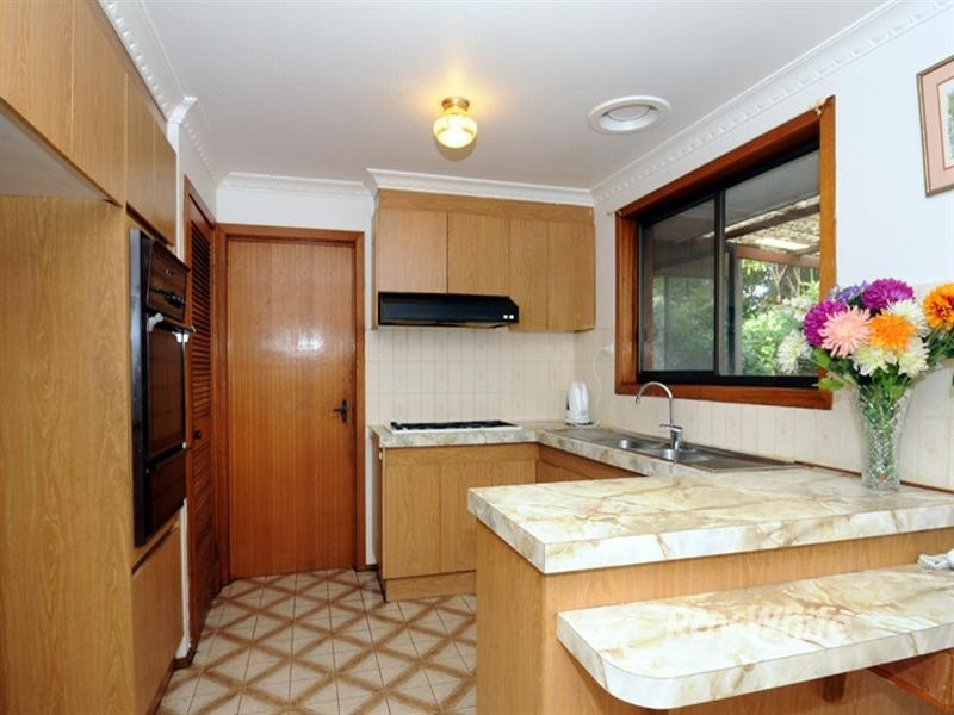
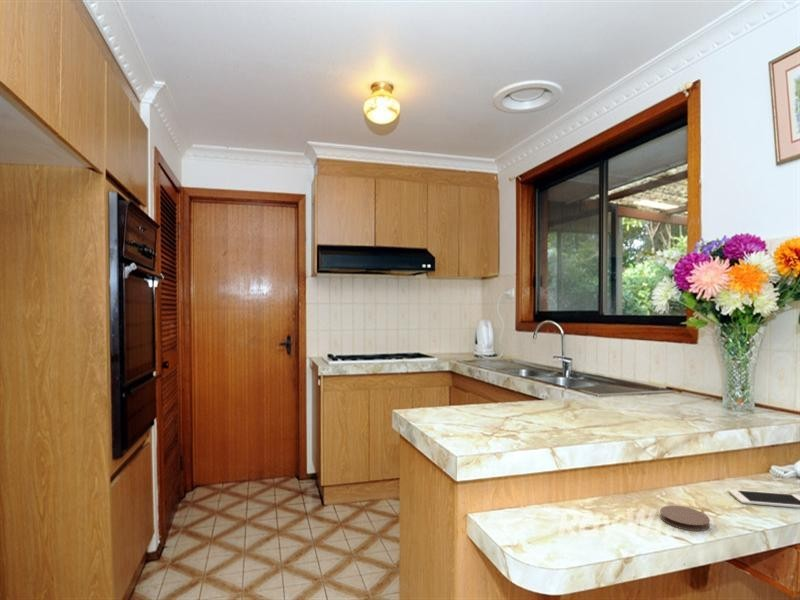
+ cell phone [727,489,800,509]
+ coaster [659,505,711,532]
